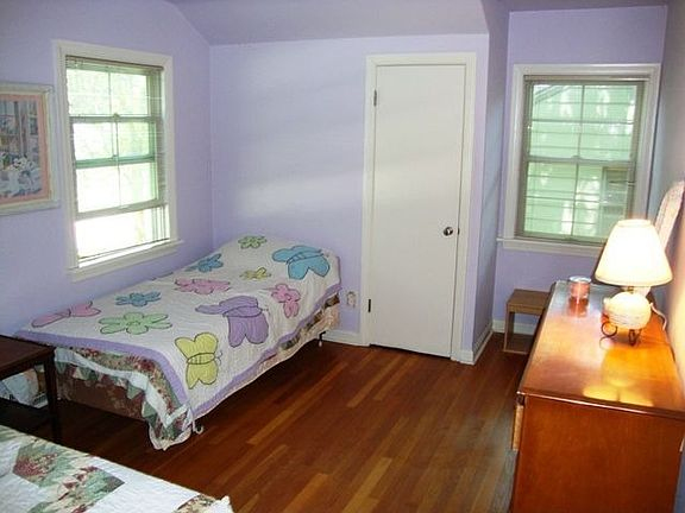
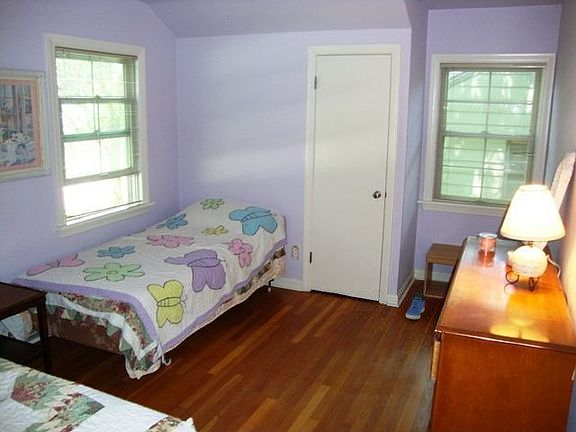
+ sneaker [405,292,427,320]
